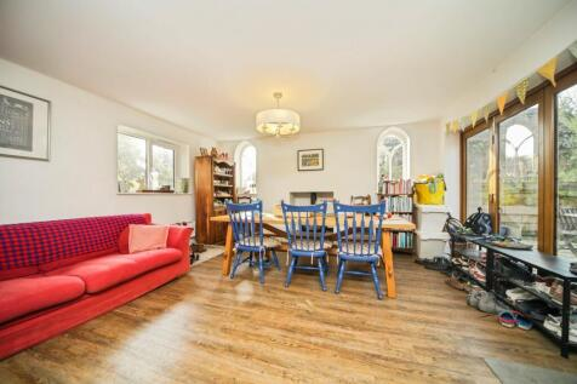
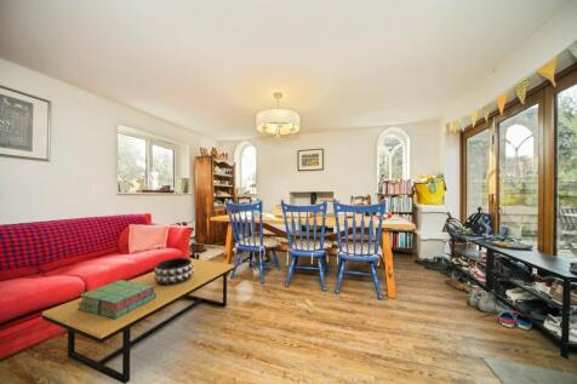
+ stack of books [76,279,156,320]
+ decorative bowl [153,257,194,286]
+ coffee table [41,257,235,384]
